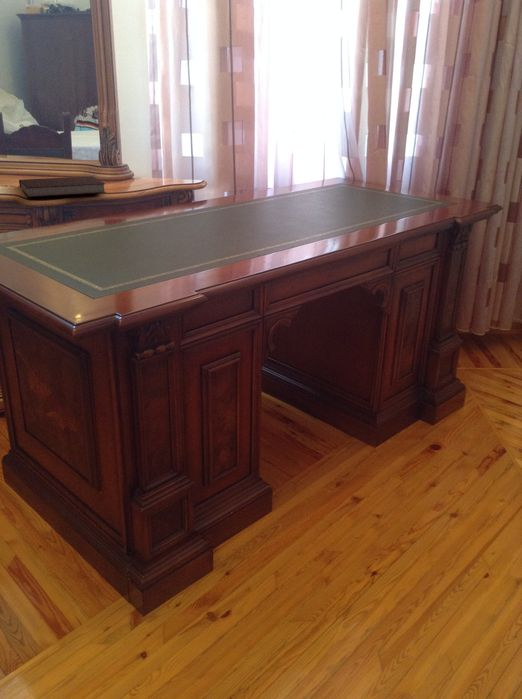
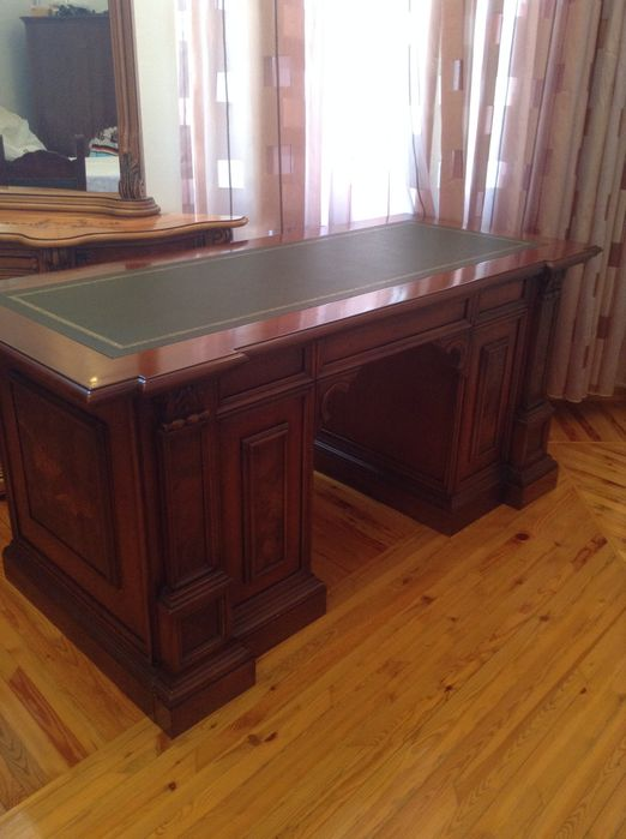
- notebook [18,175,107,198]
